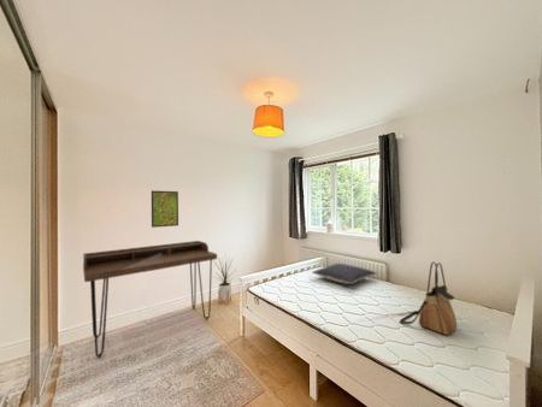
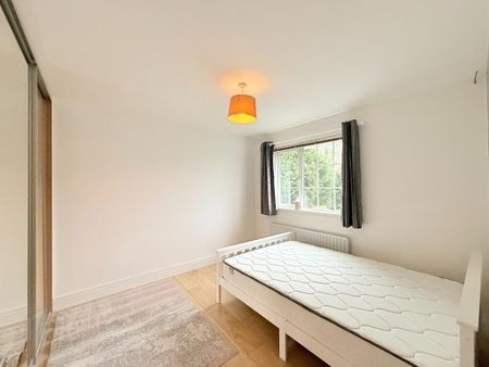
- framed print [151,189,179,229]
- pillow [311,263,377,285]
- house plant [214,254,237,306]
- desk [82,240,218,359]
- tote bag [399,261,458,336]
